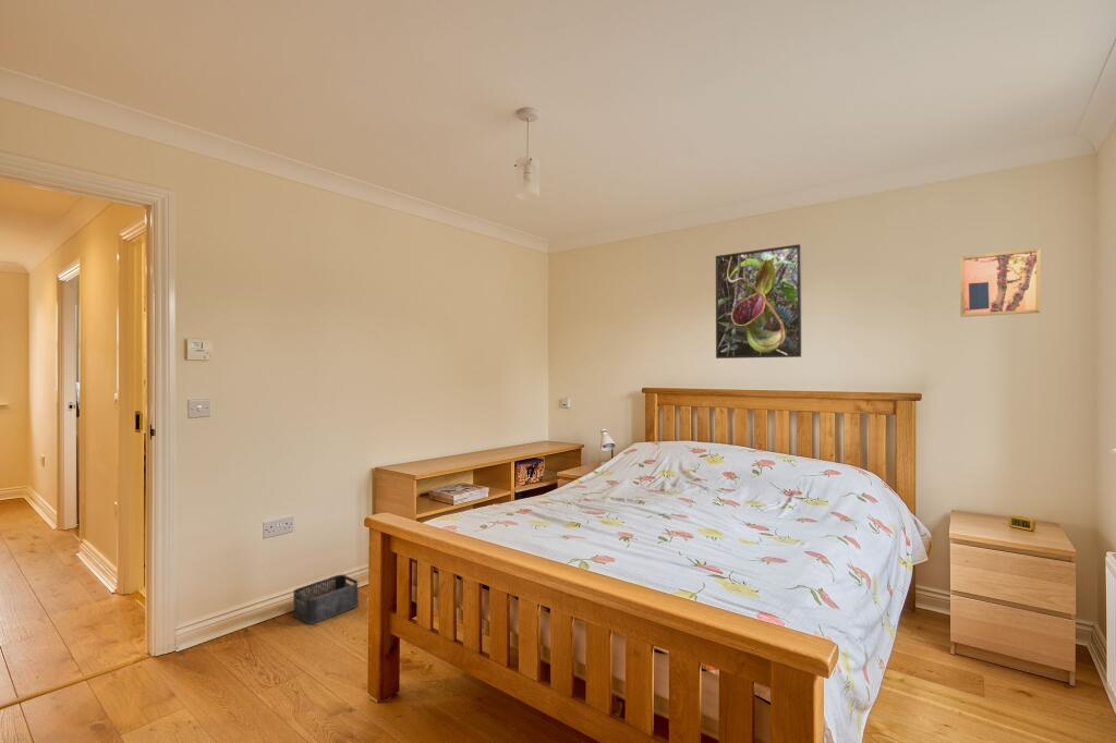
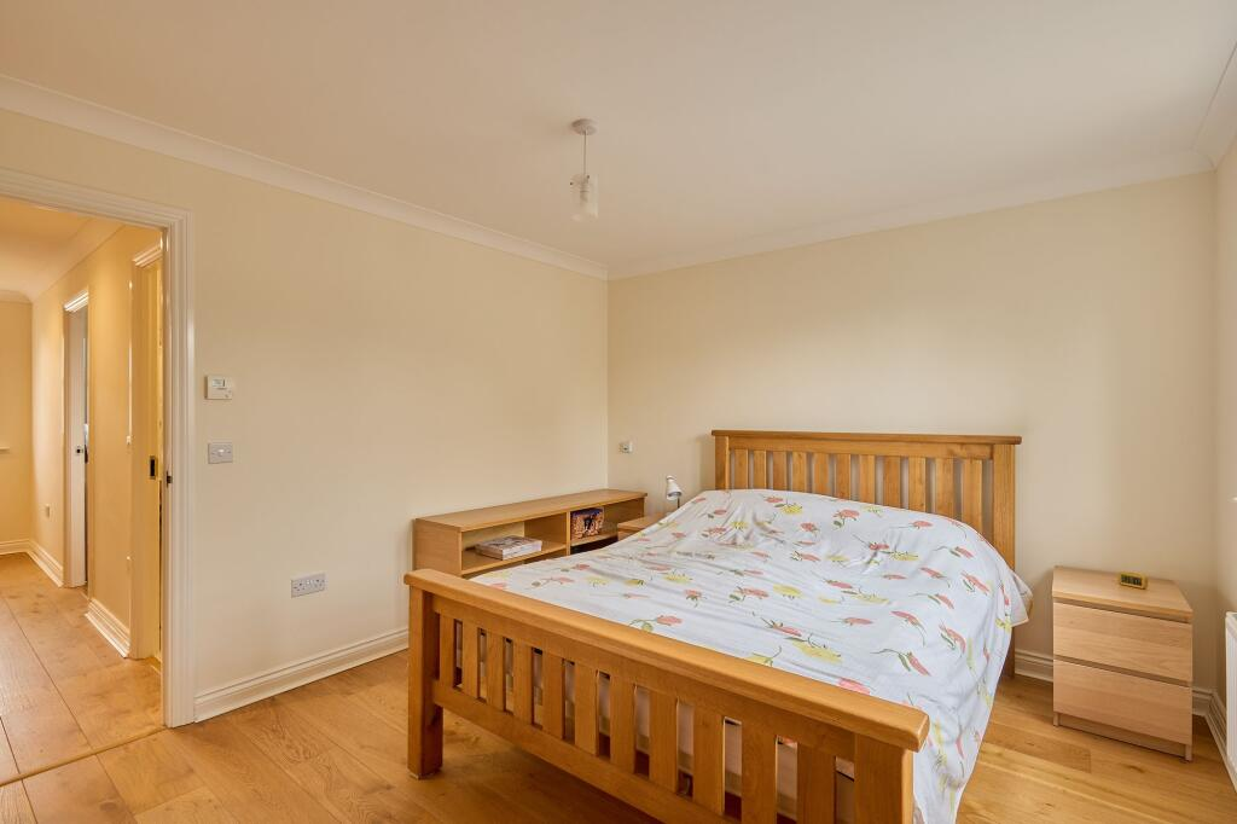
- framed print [715,243,802,360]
- wall art [959,247,1042,318]
- storage bin [292,574,360,625]
